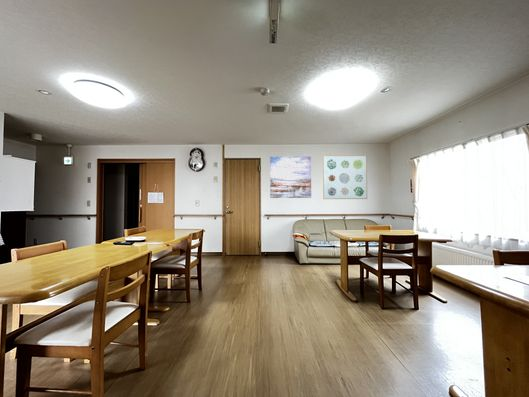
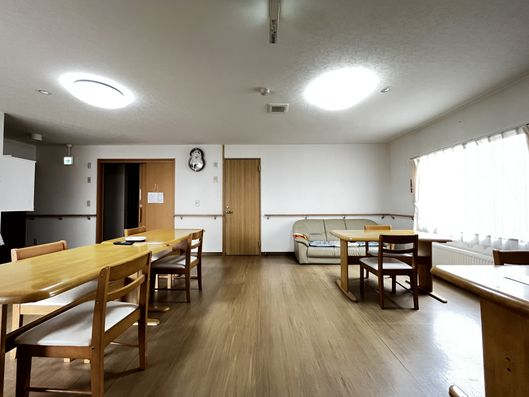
- wall art [322,154,368,200]
- wall art [269,156,312,199]
